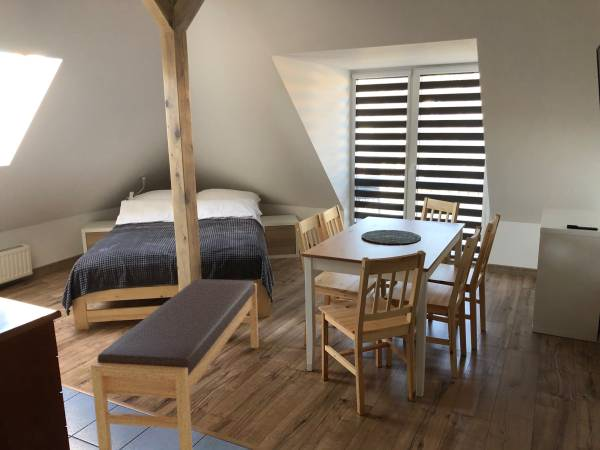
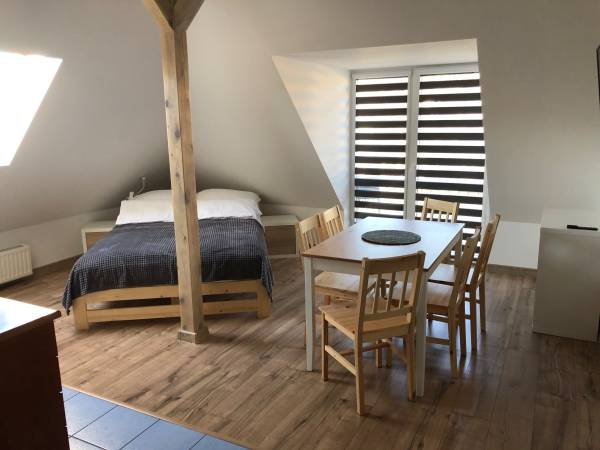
- bench [90,278,259,450]
